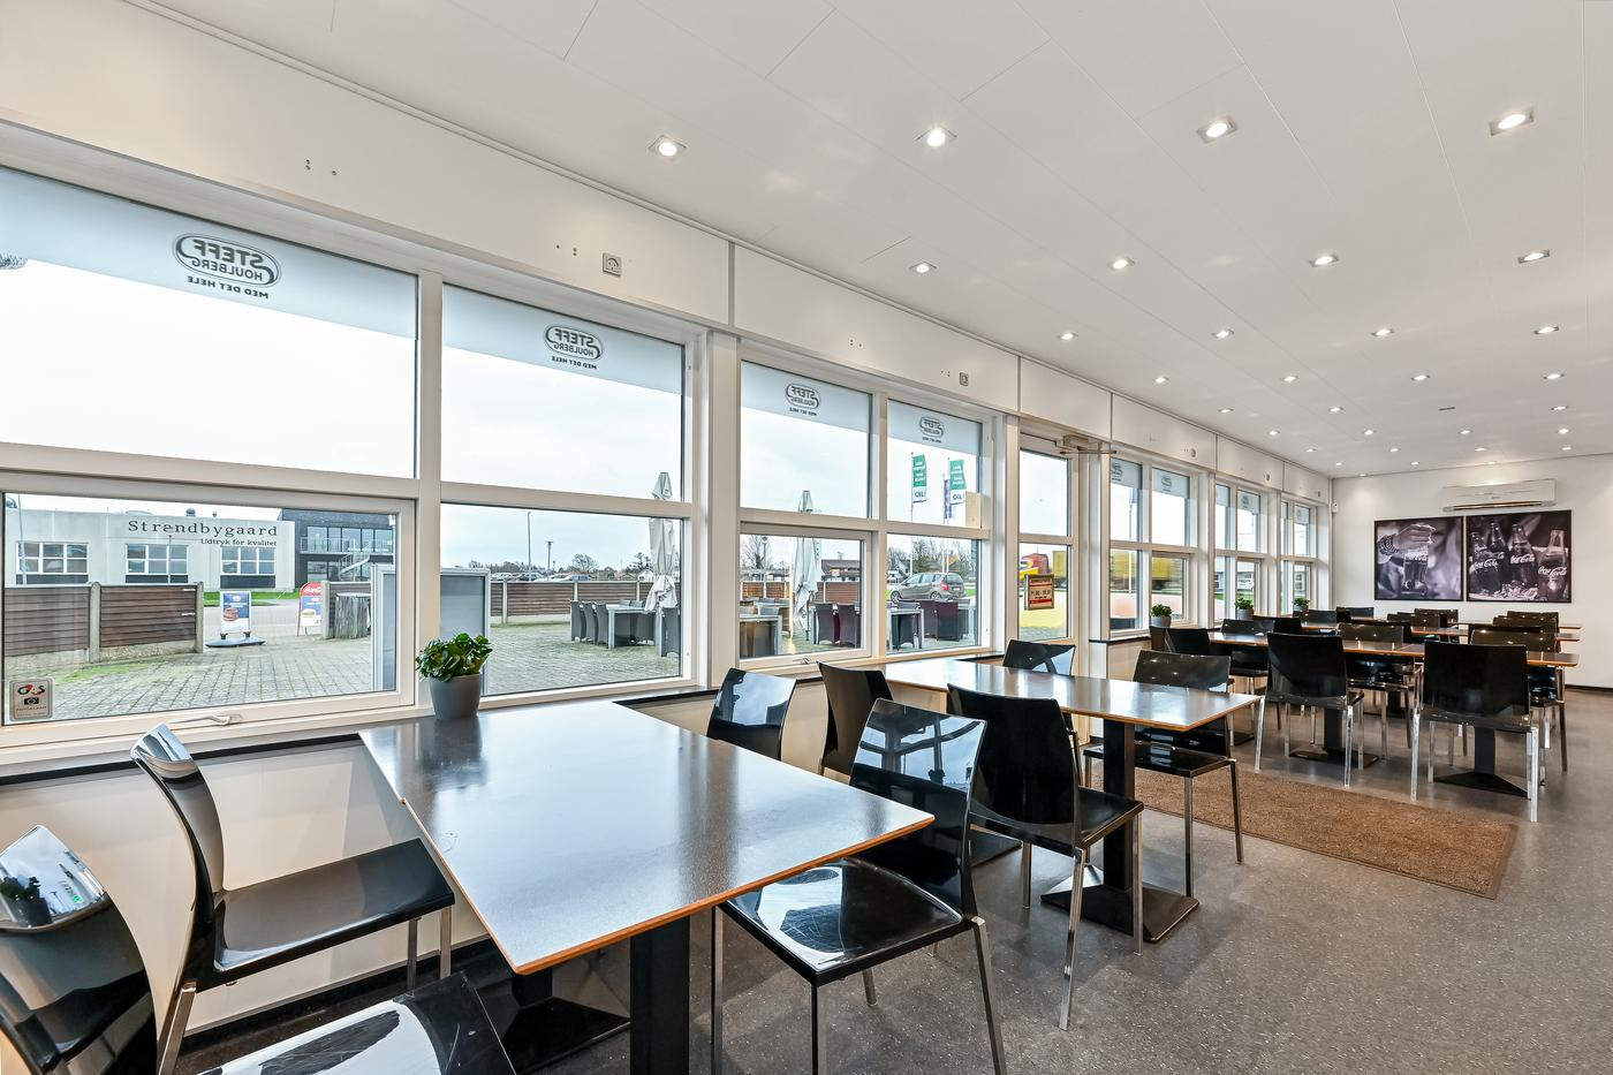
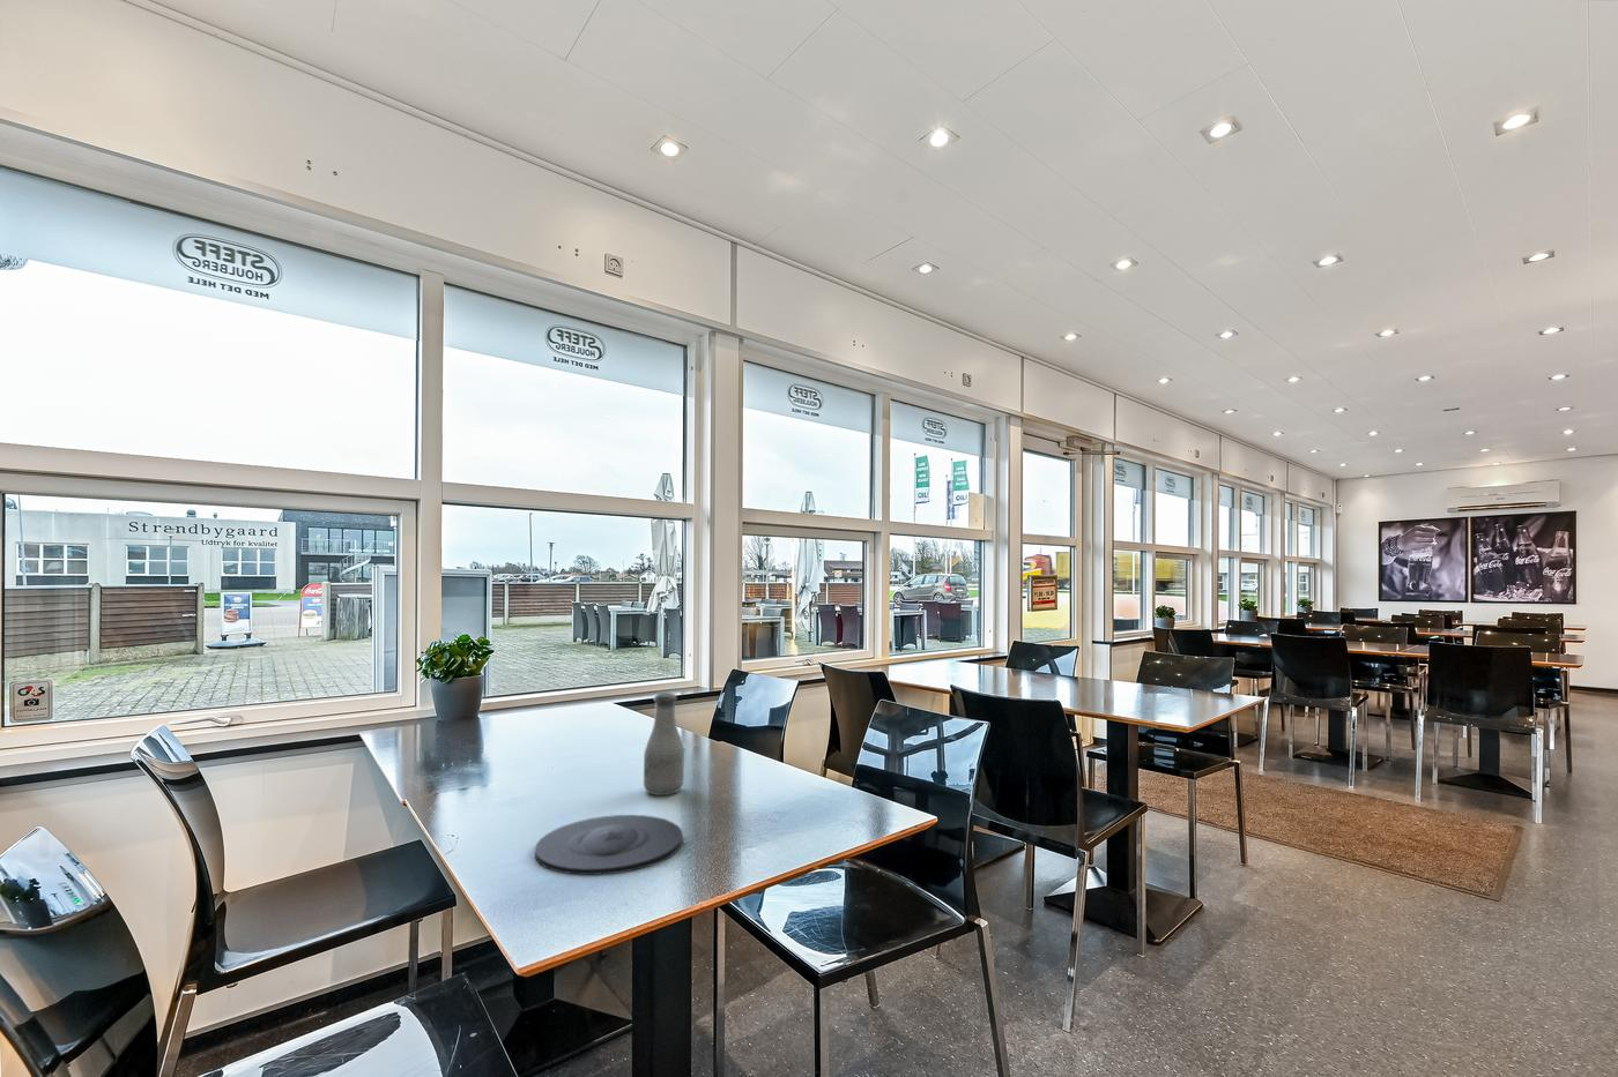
+ bottle [642,691,686,797]
+ plate [534,814,684,876]
